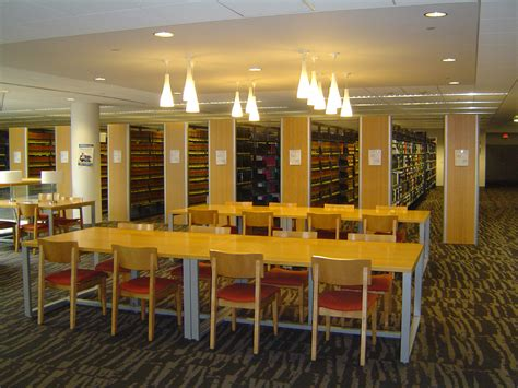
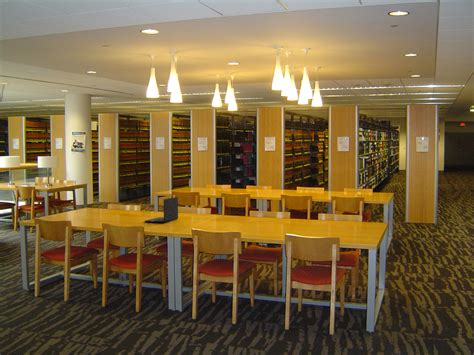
+ laptop [144,196,179,224]
